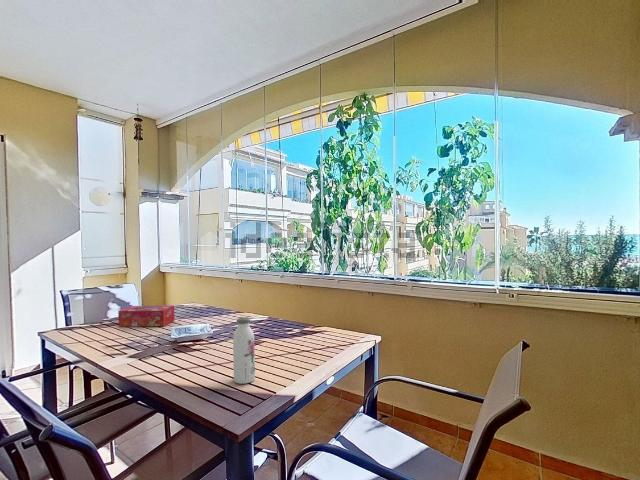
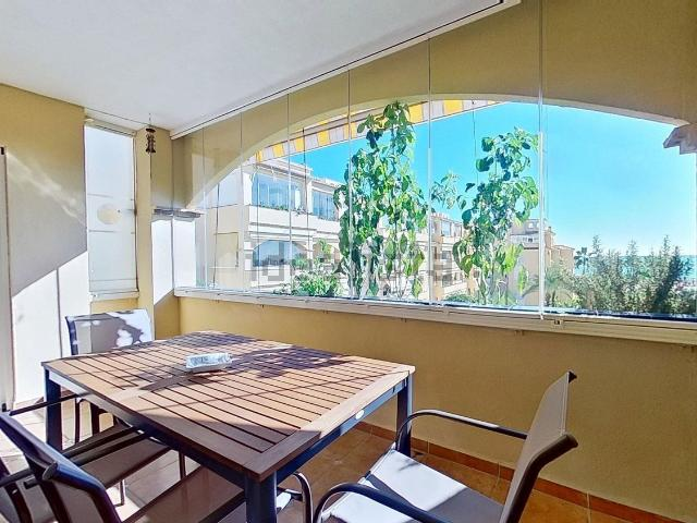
- water bottle [232,316,256,385]
- tissue box [117,305,176,328]
